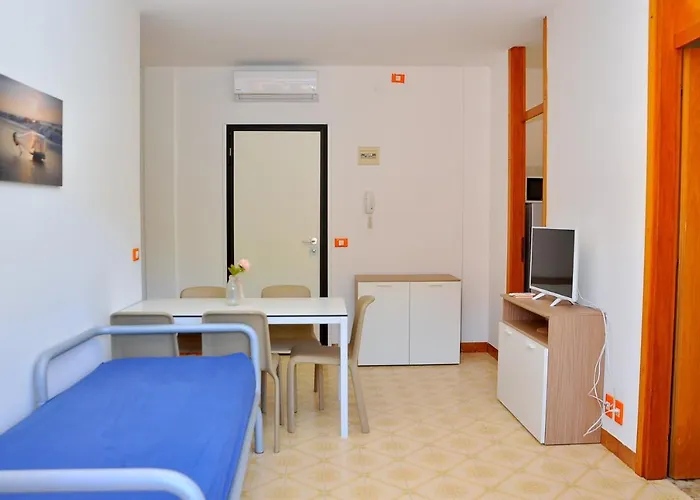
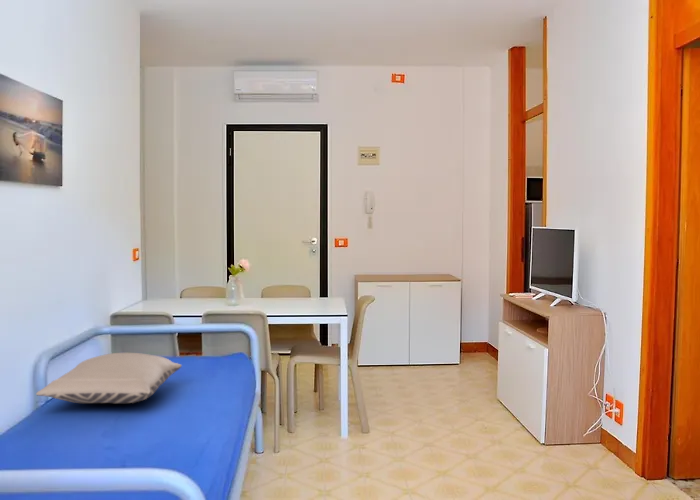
+ pillow [35,352,183,404]
